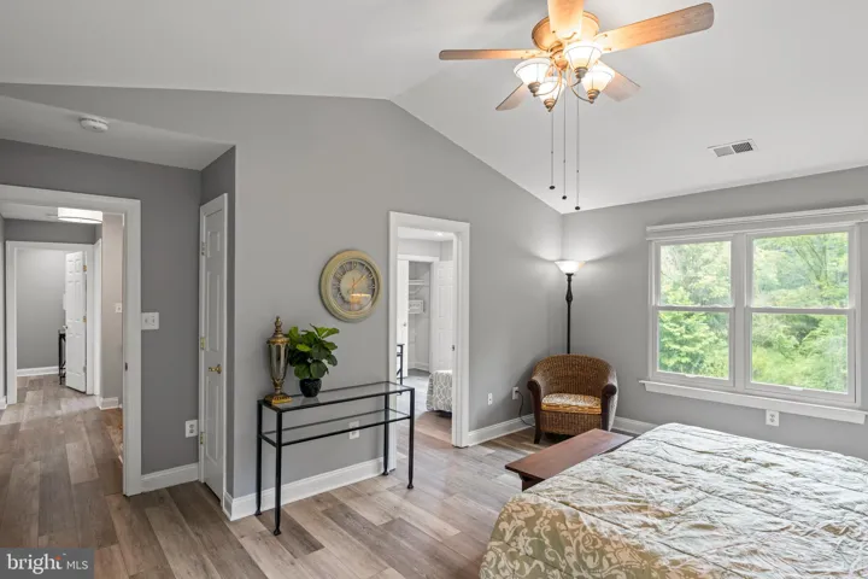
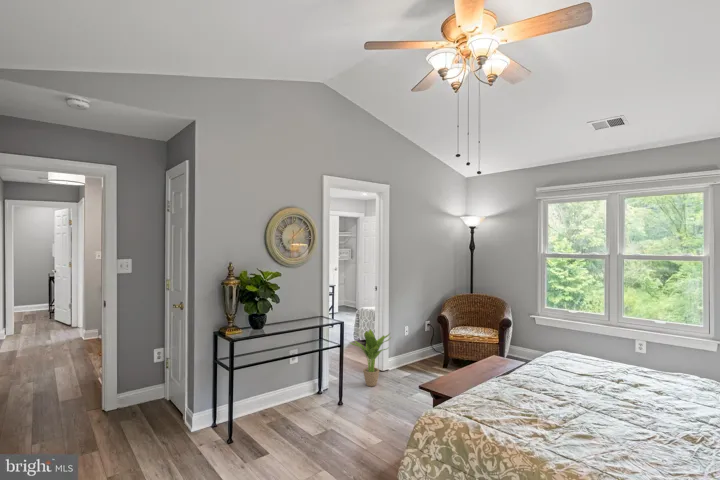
+ potted plant [350,328,392,387]
